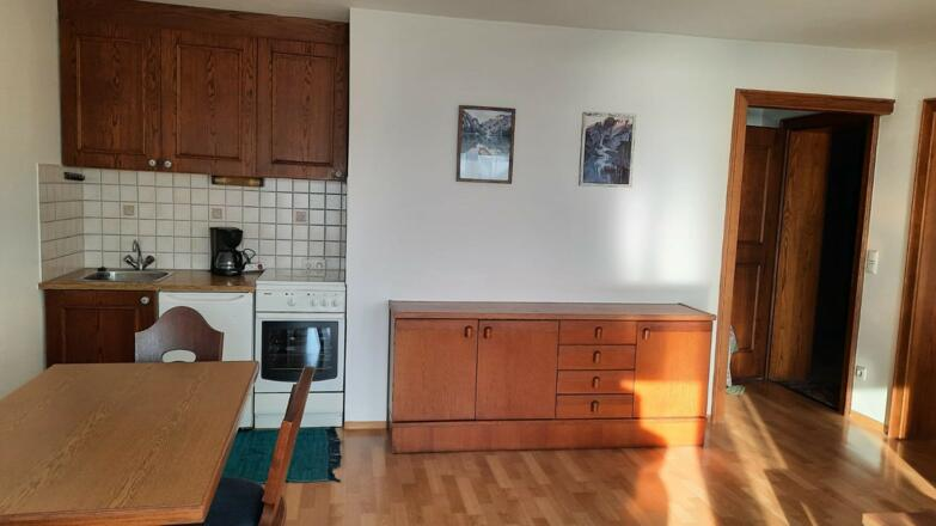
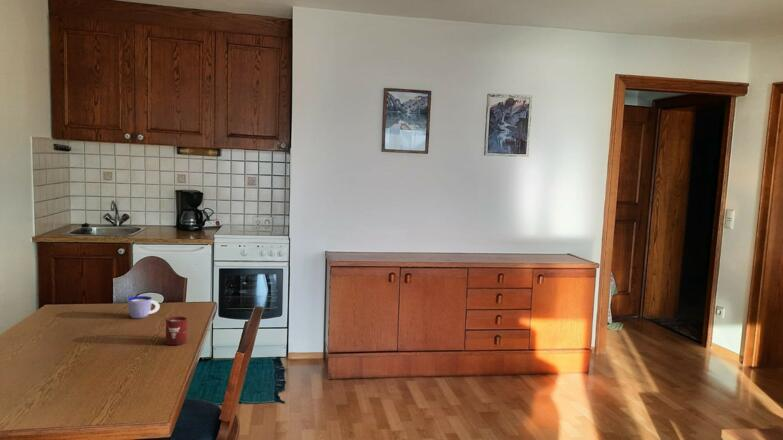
+ cup [165,316,188,346]
+ cup [126,295,161,319]
